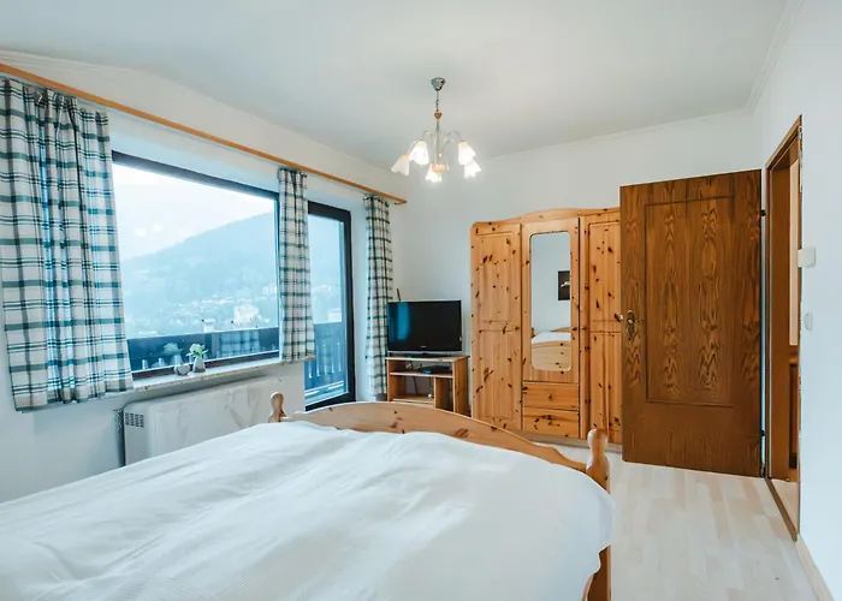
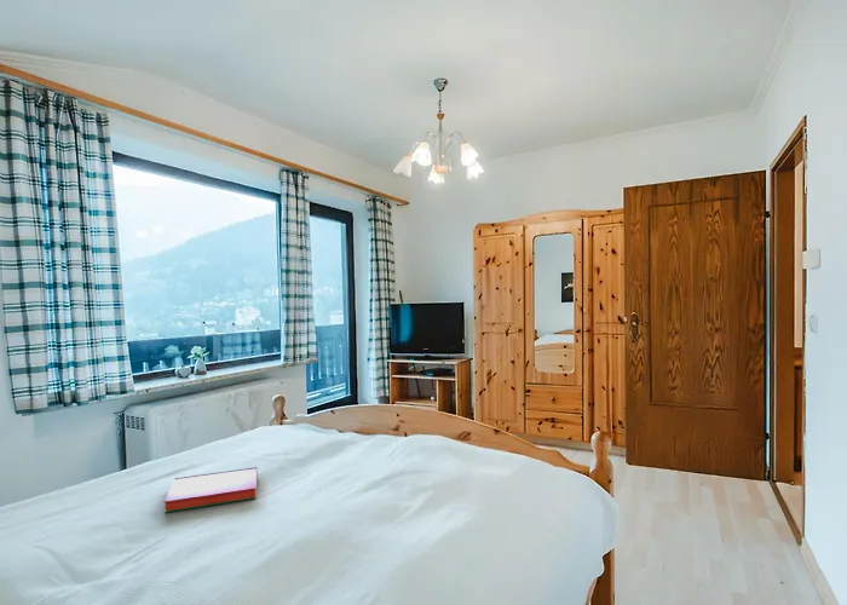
+ hardback book [163,466,259,513]
